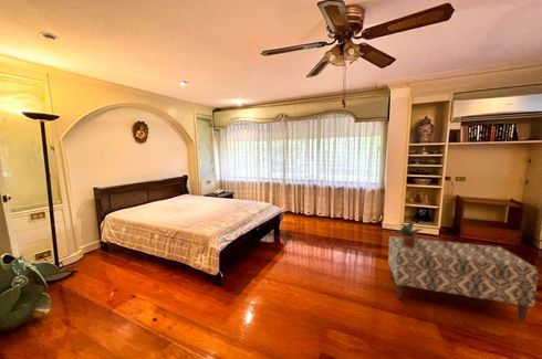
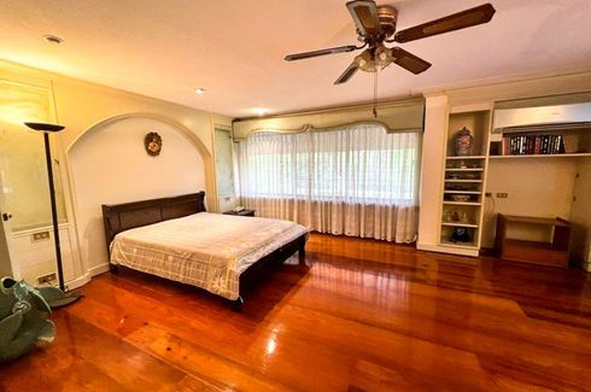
- potted plant [390,219,424,246]
- bench [387,235,539,321]
